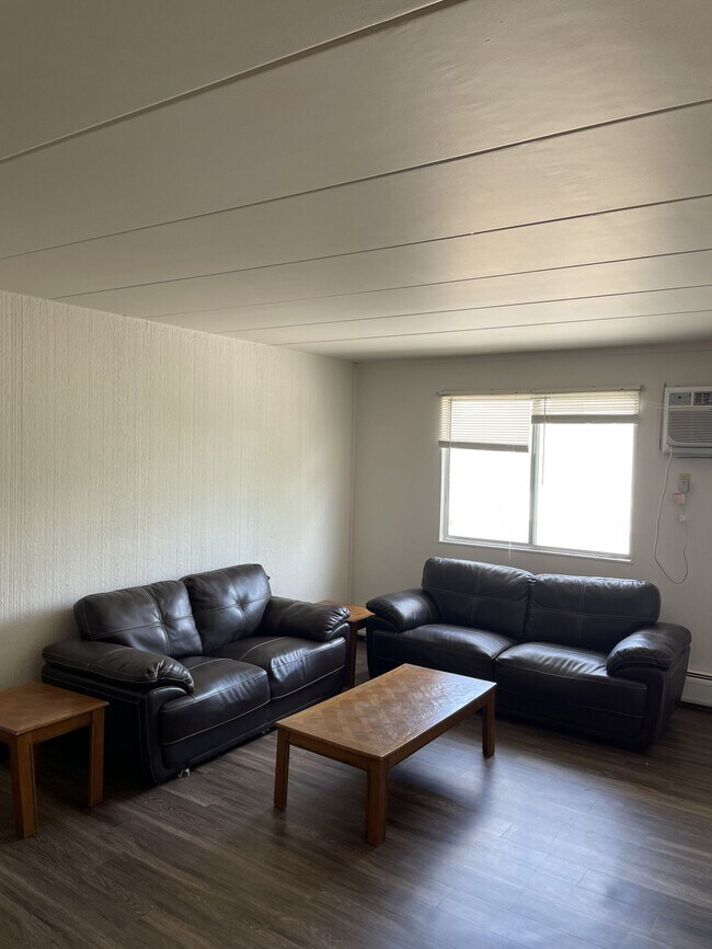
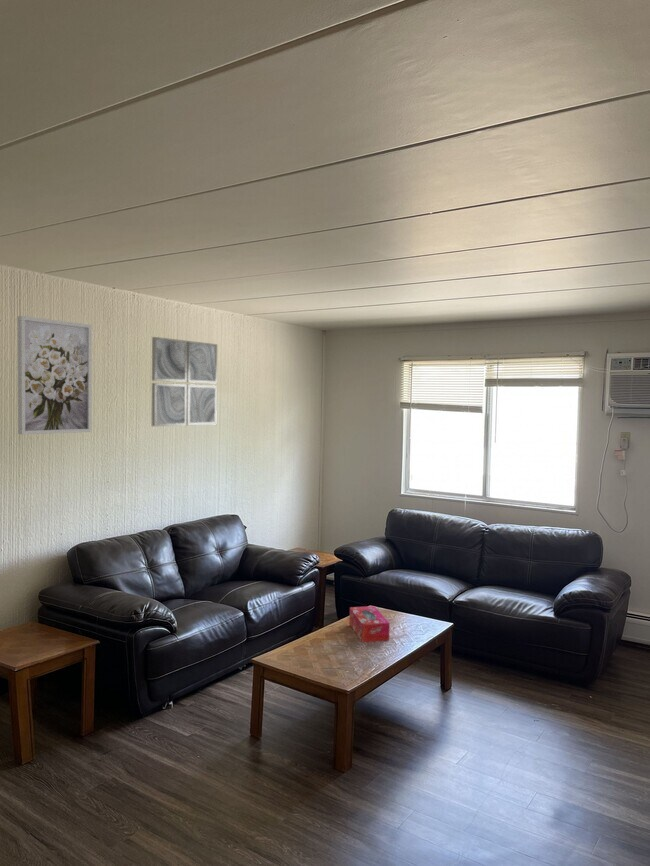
+ tissue box [348,605,391,643]
+ wall art [17,315,93,436]
+ wall art [151,336,218,427]
